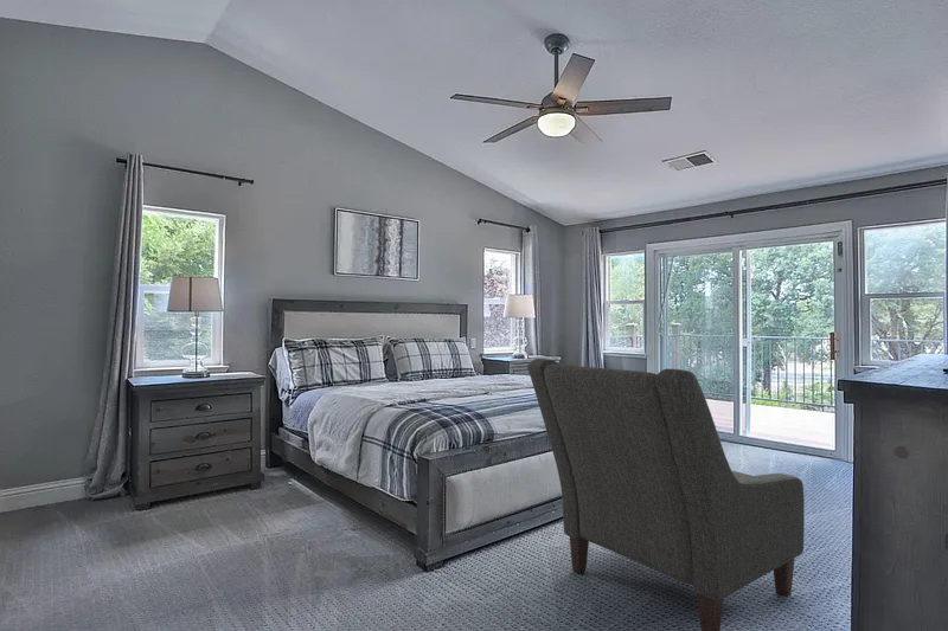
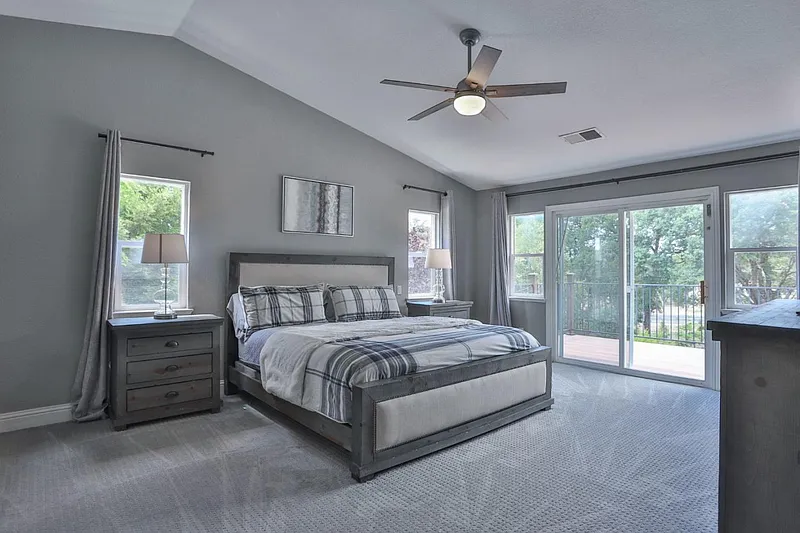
- chair [526,358,806,631]
